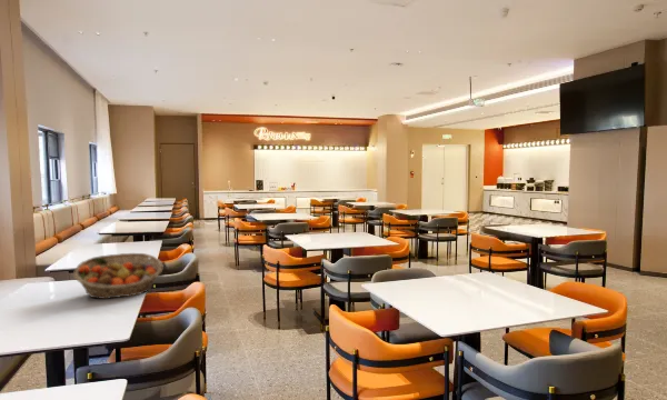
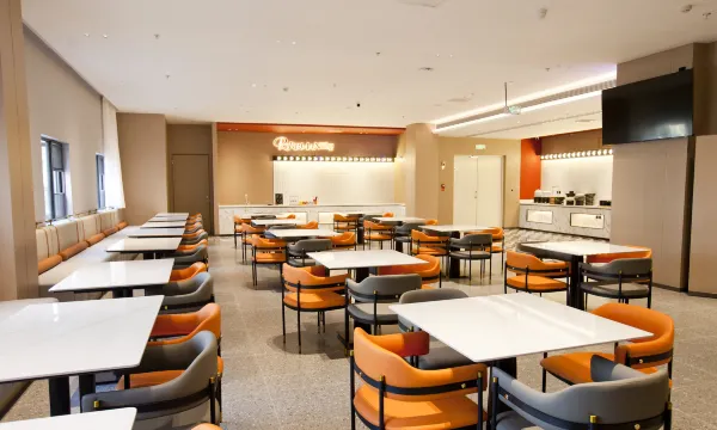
- fruit basket [72,252,163,300]
